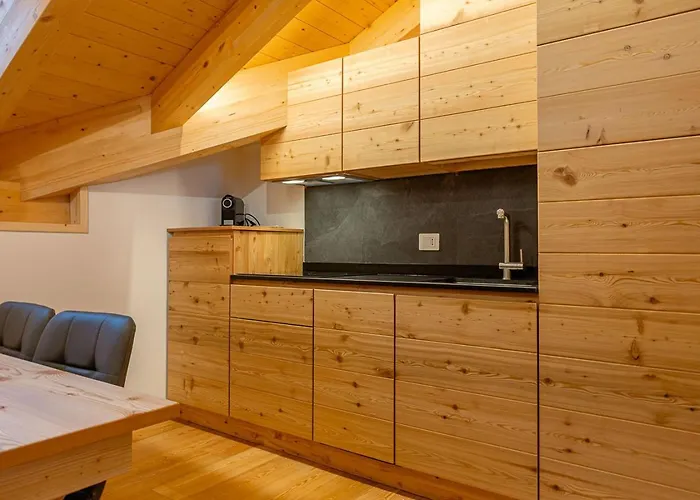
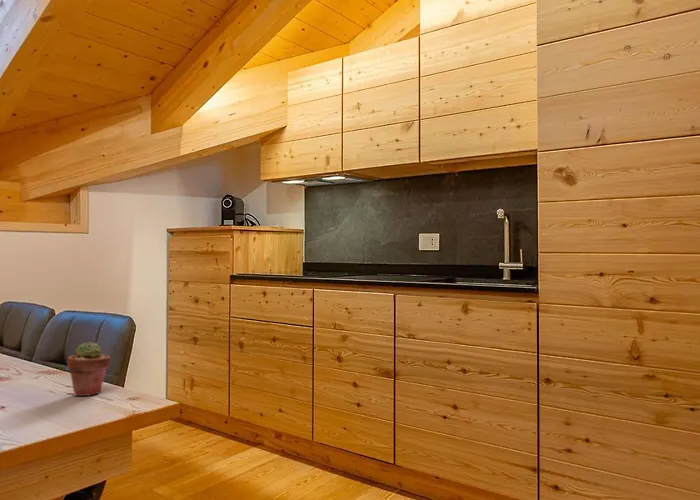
+ potted succulent [66,340,111,397]
